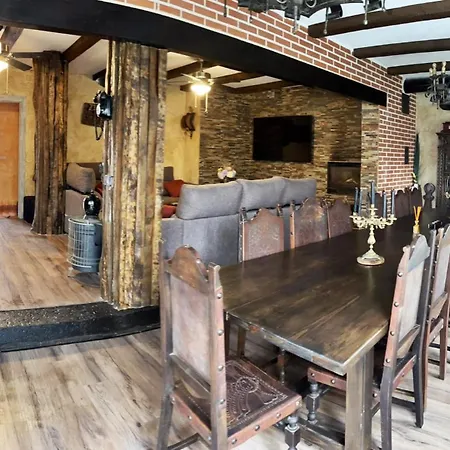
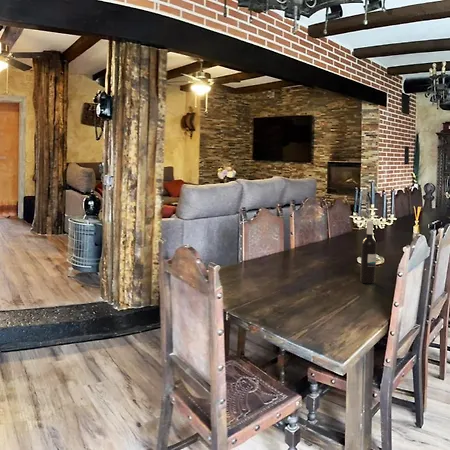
+ wine bottle [359,220,378,285]
